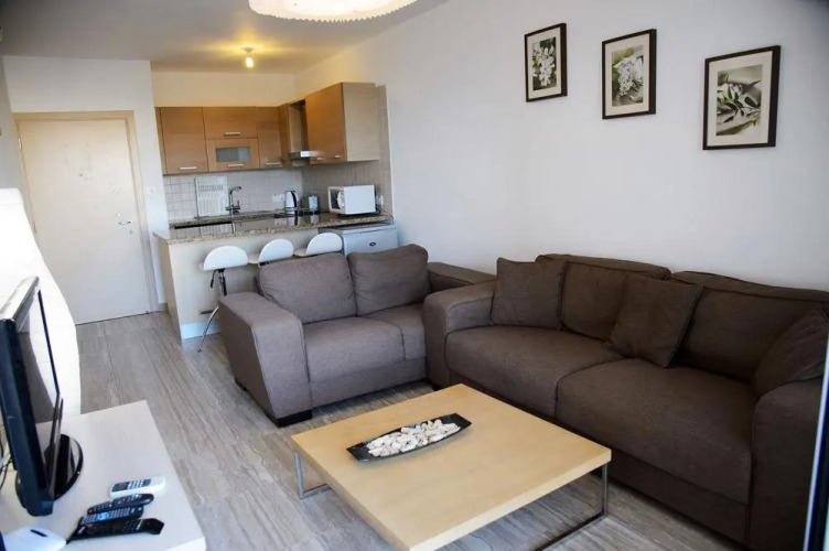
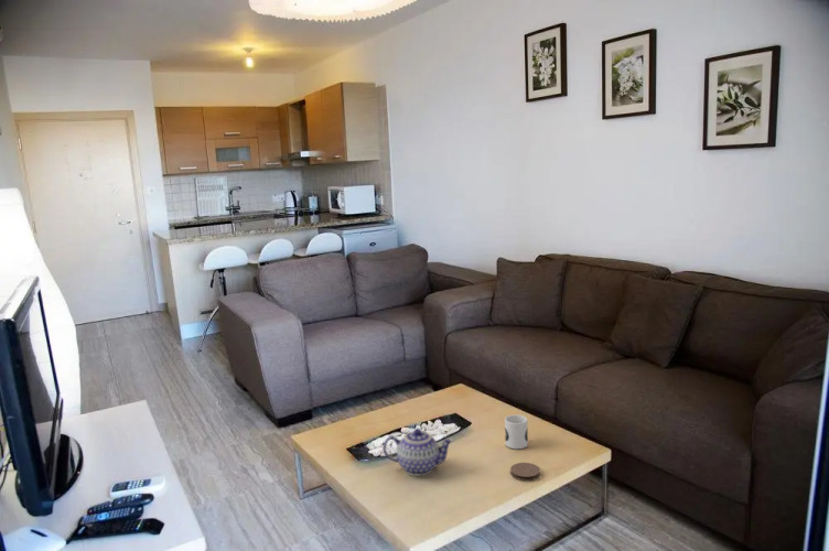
+ coaster [509,462,541,482]
+ mug [504,413,529,450]
+ teapot [383,428,454,477]
